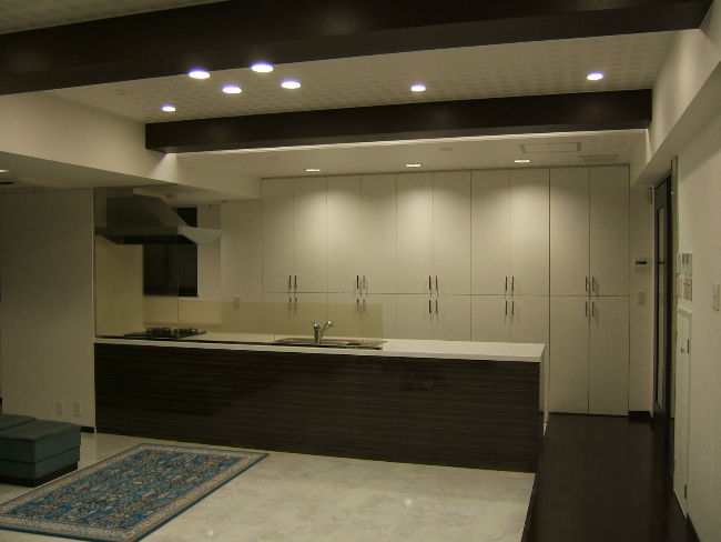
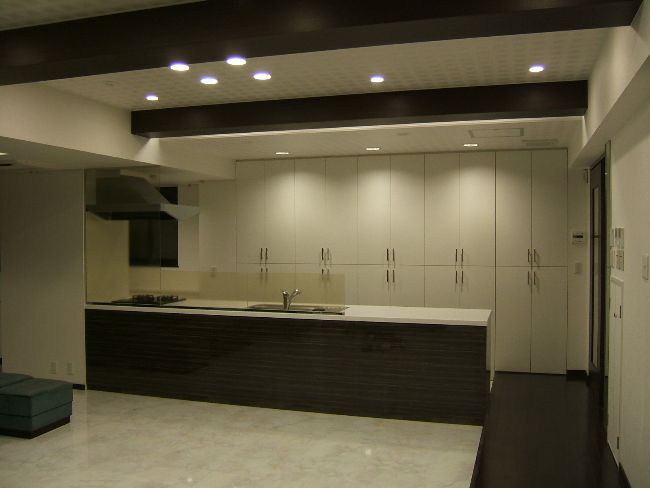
- rug [0,442,271,542]
